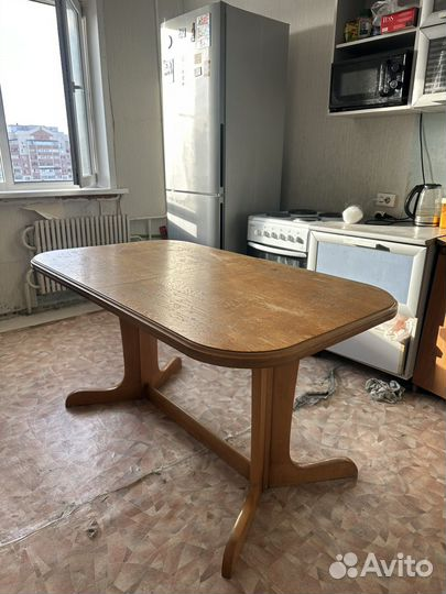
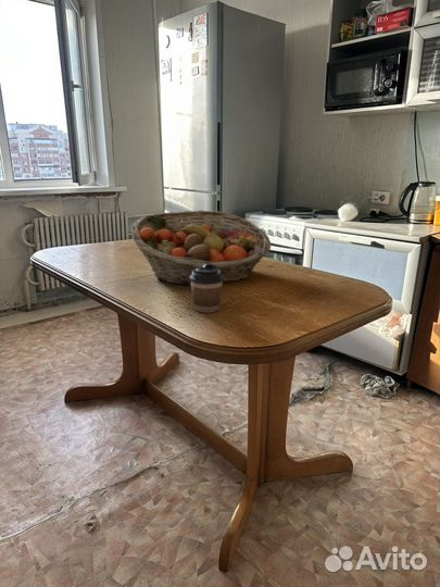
+ fruit basket [130,210,272,287]
+ coffee cup [190,264,224,314]
